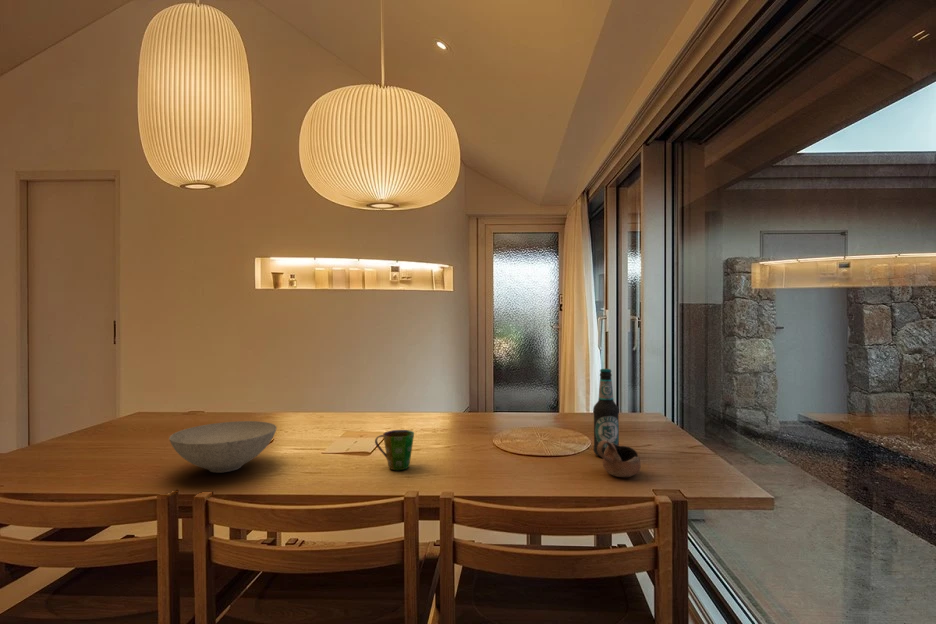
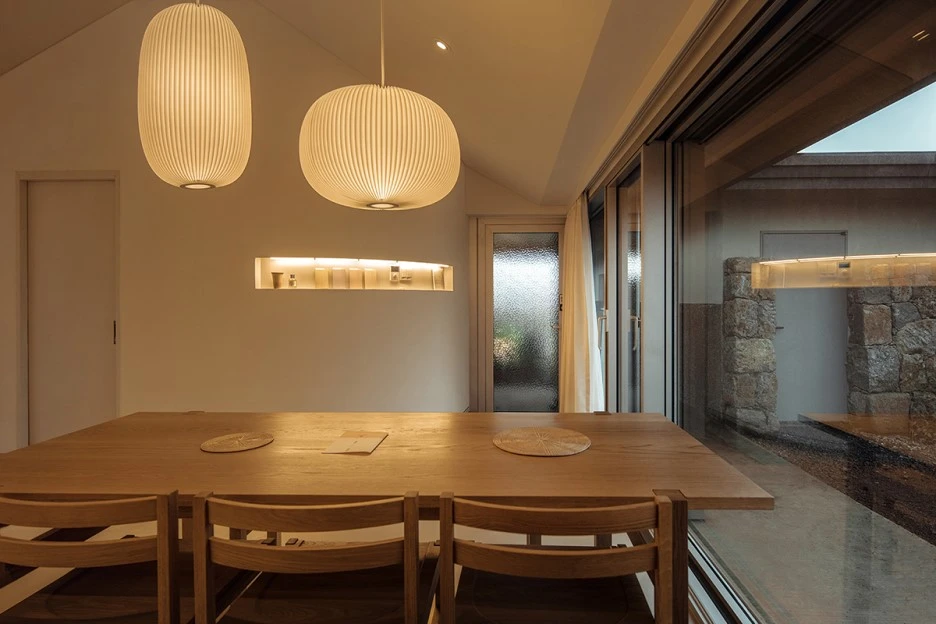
- bowl [168,420,278,474]
- cup [597,440,642,478]
- bottle [592,368,620,457]
- cup [374,429,415,471]
